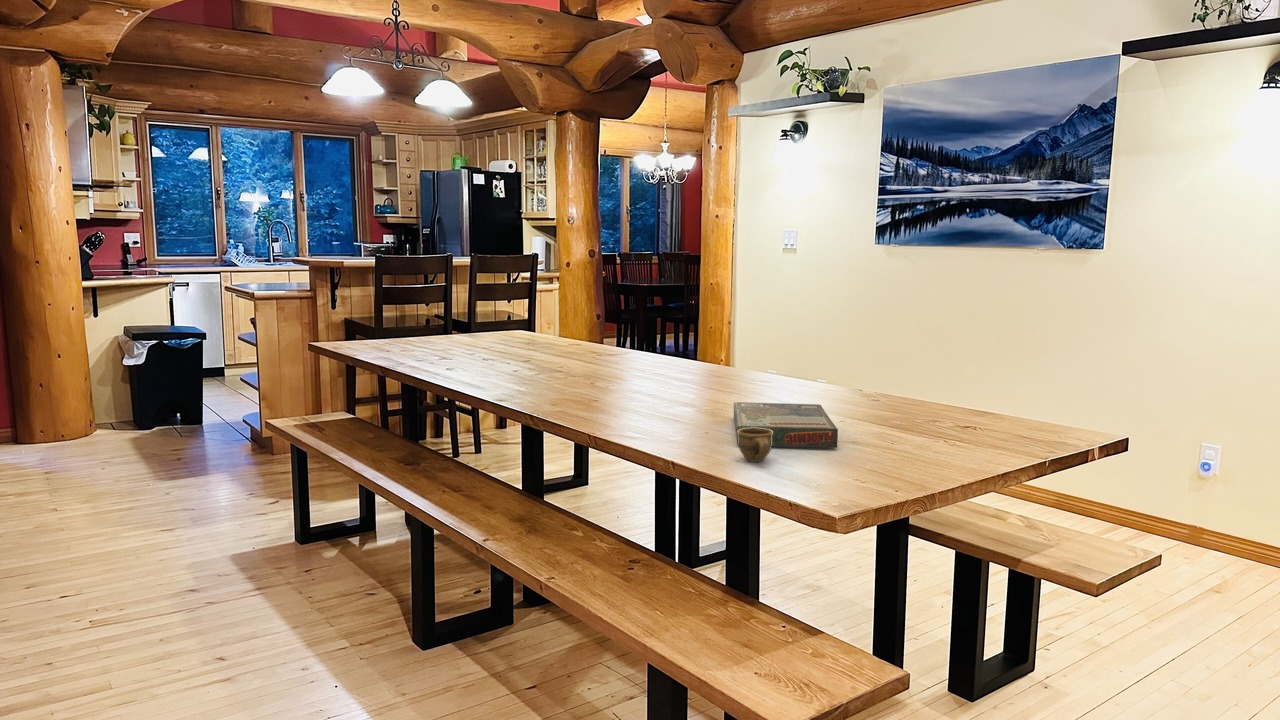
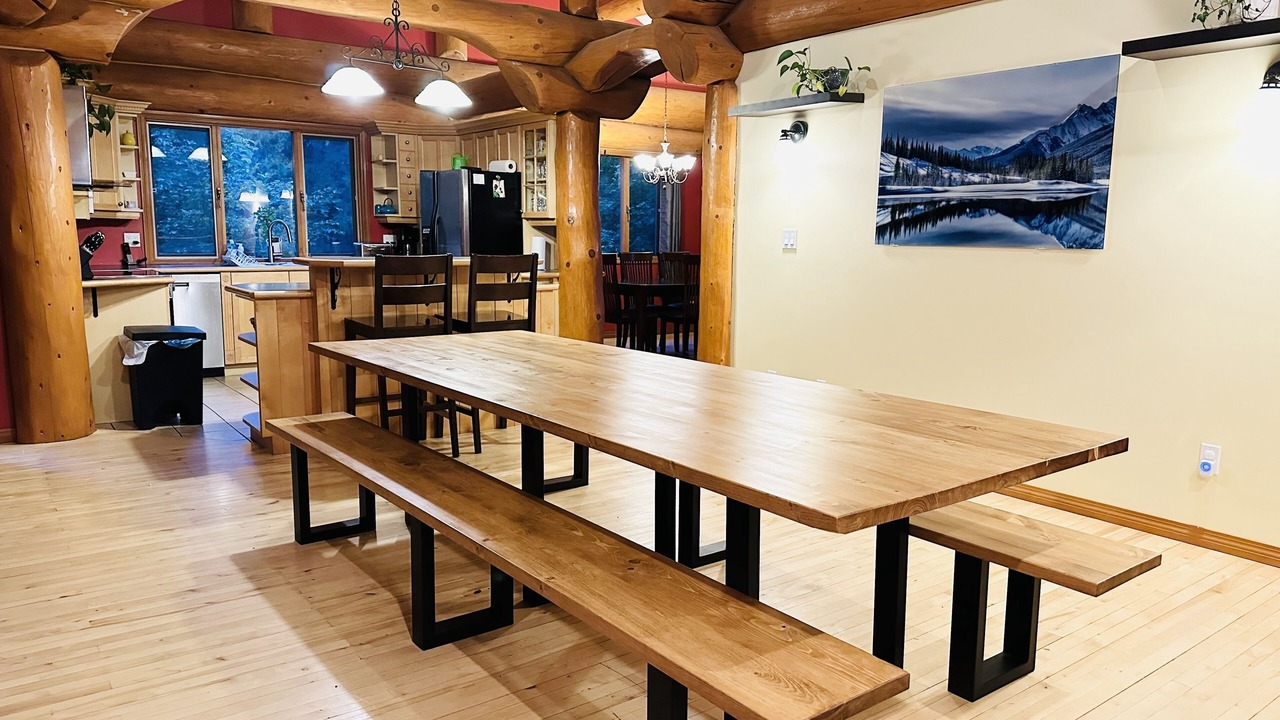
- board game [733,401,839,449]
- cup [737,427,773,463]
